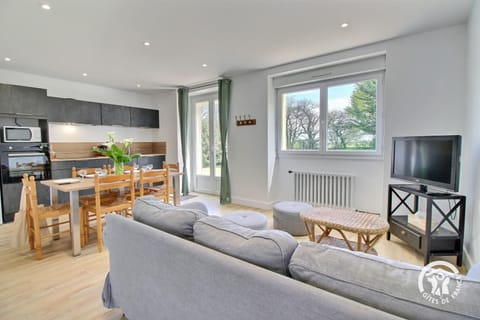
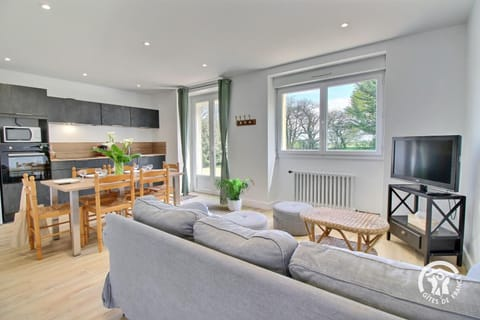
+ potted plant [213,177,255,212]
